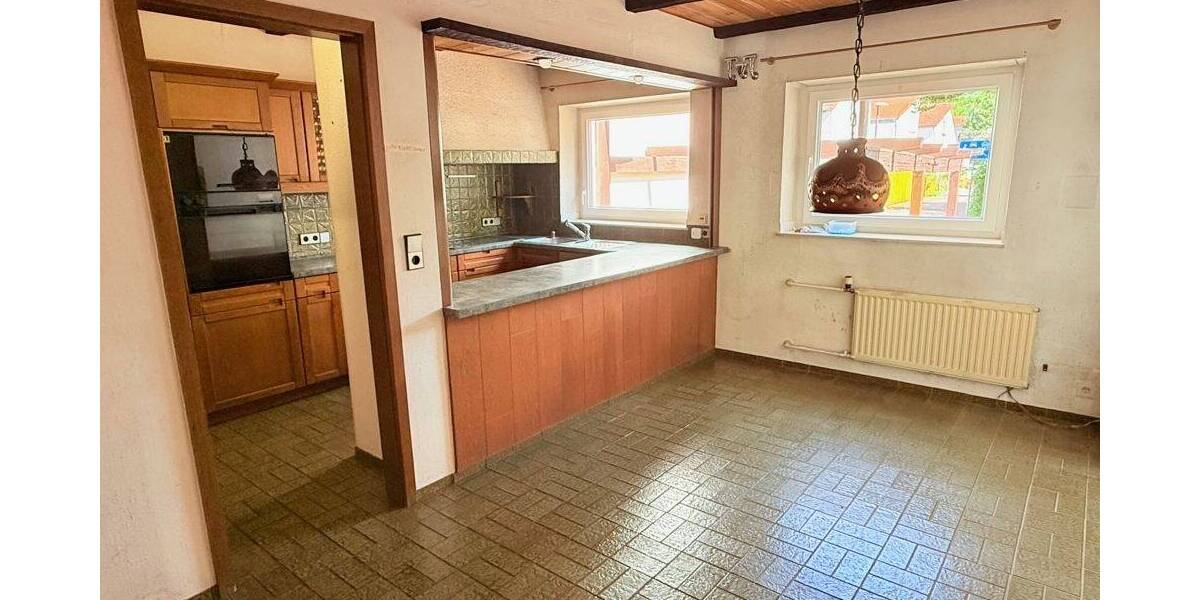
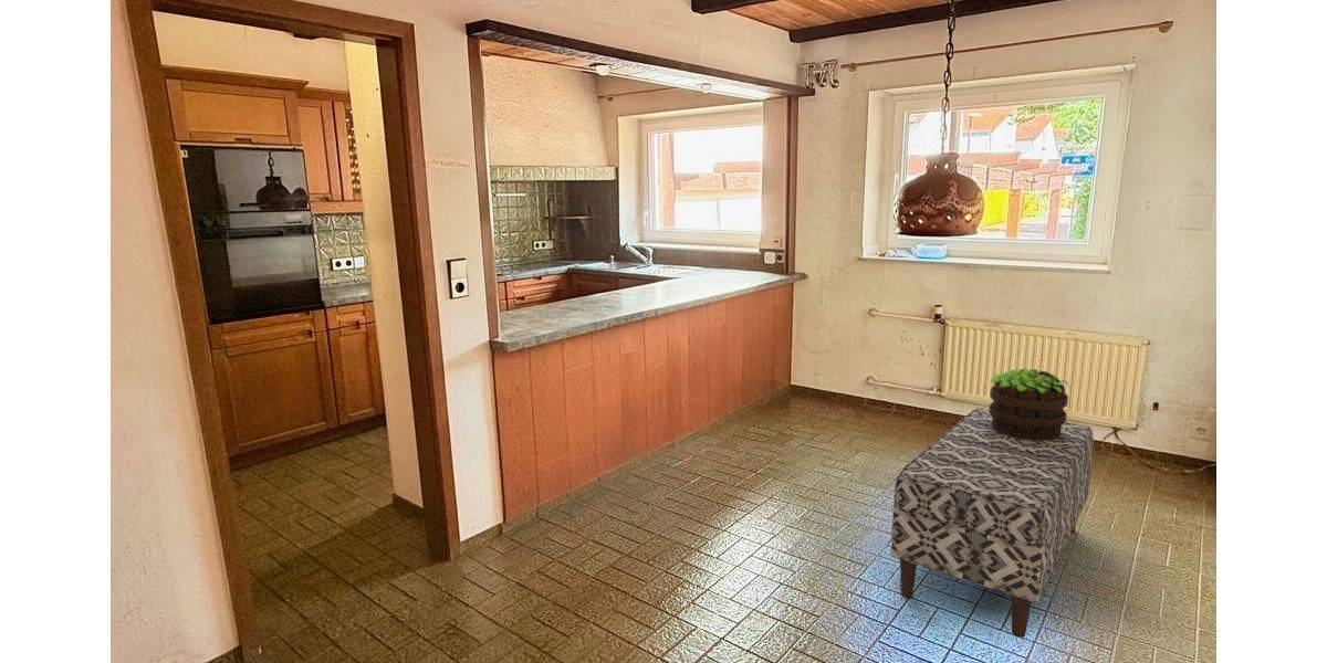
+ potted plant [988,368,1072,441]
+ bench [890,407,1095,639]
